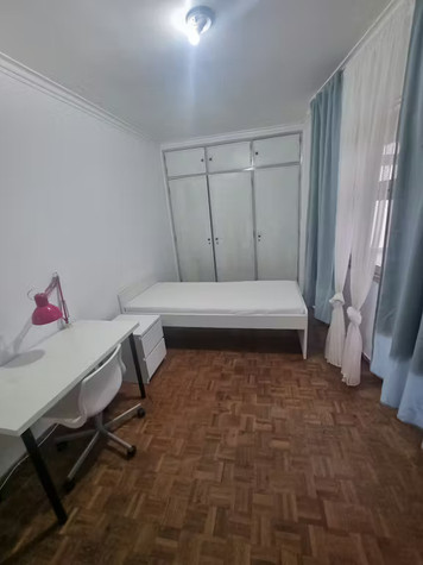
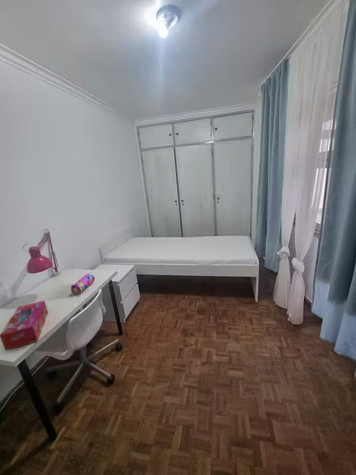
+ tissue box [0,299,49,352]
+ pencil case [70,273,96,295]
